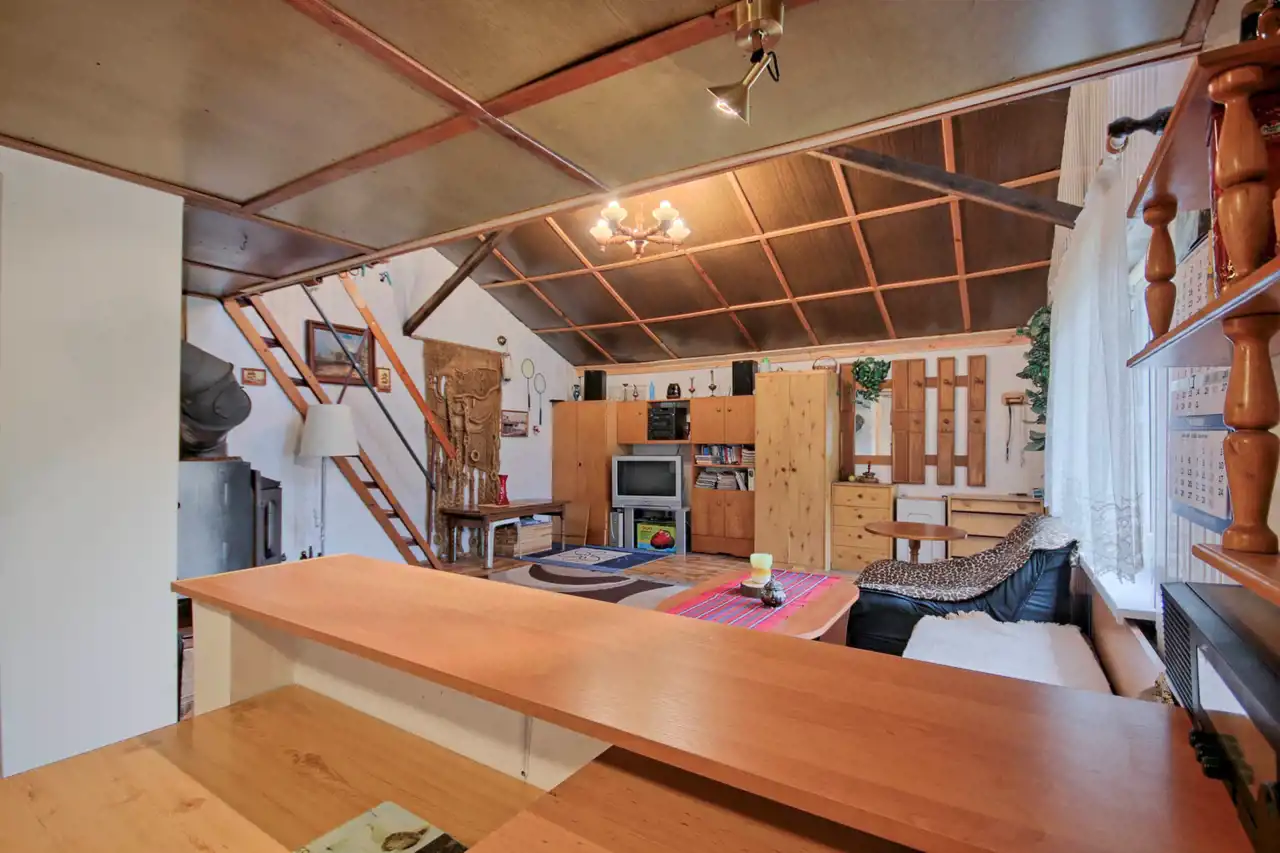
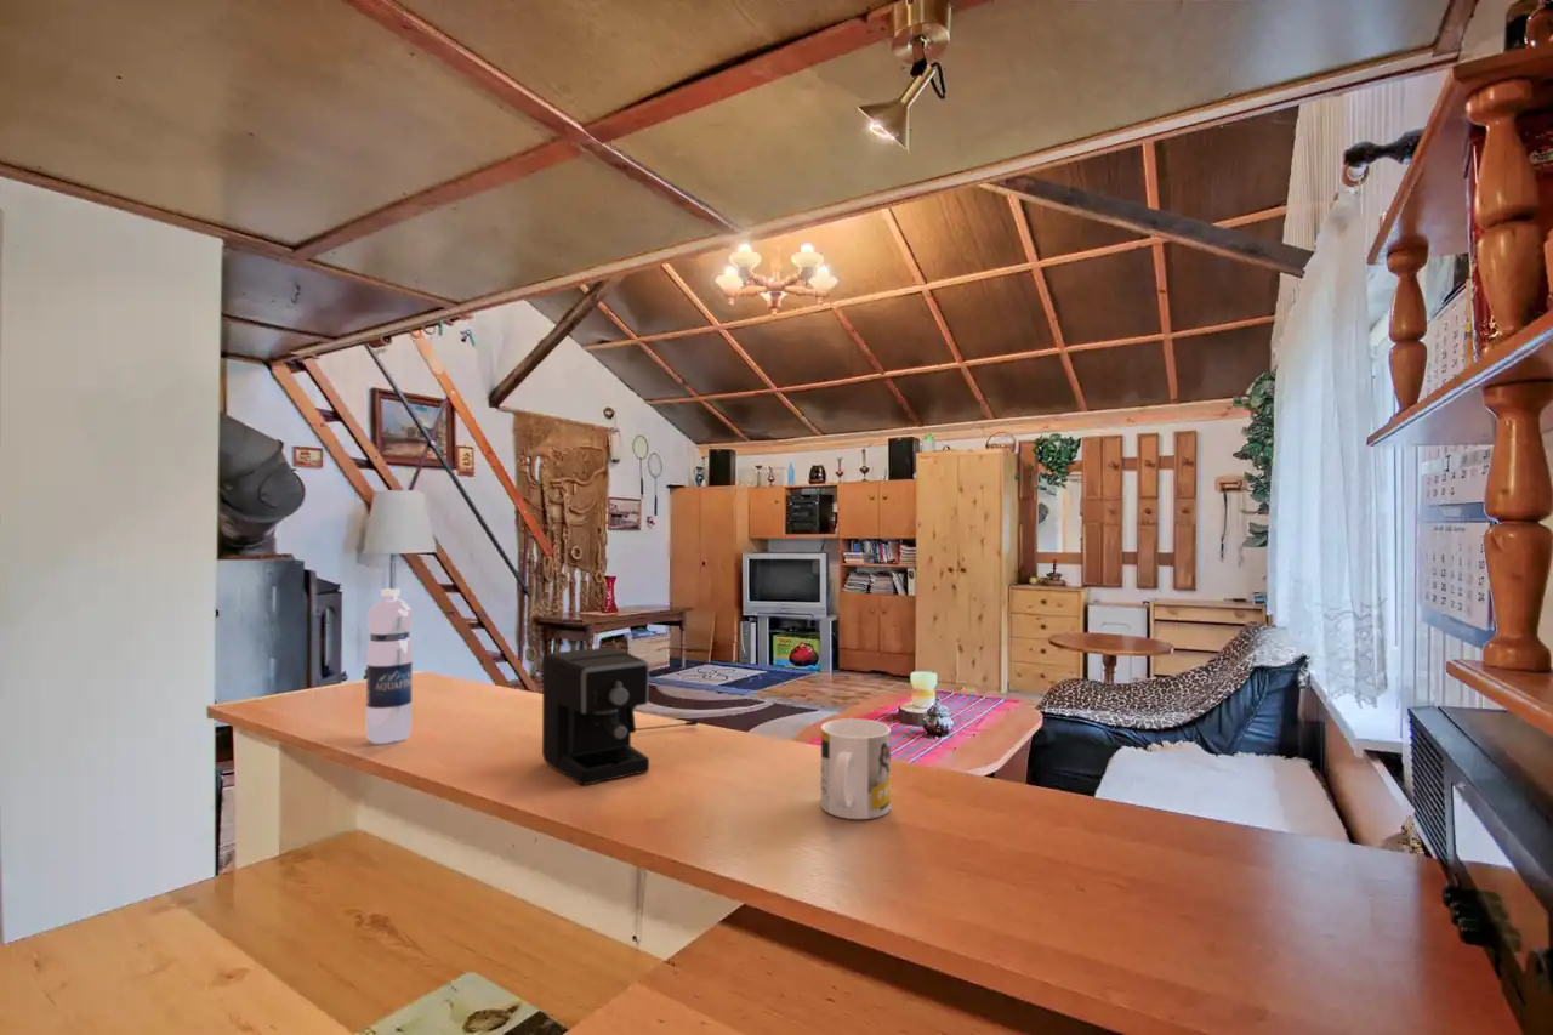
+ water bottle [364,587,414,745]
+ coffee maker [541,646,699,786]
+ mug [820,717,892,820]
